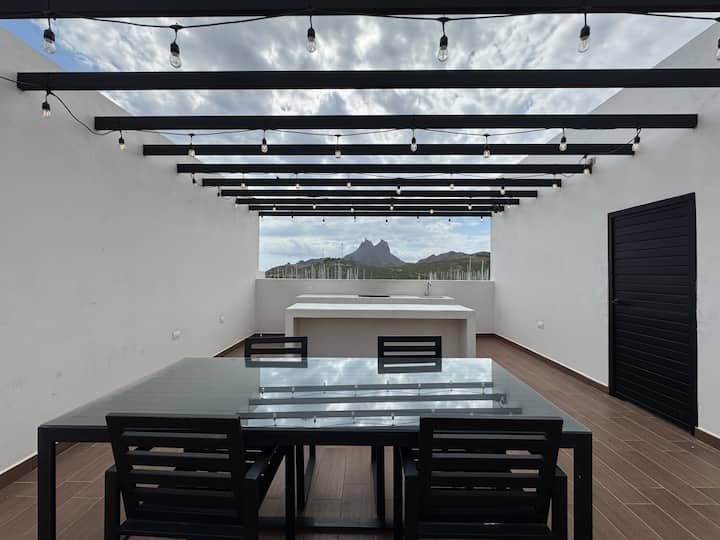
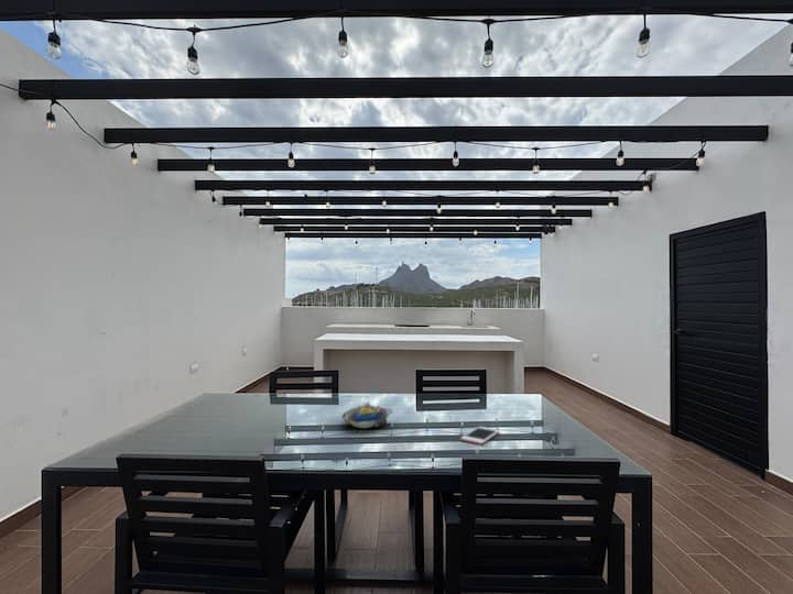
+ decorative bowl [341,400,393,429]
+ cell phone [460,426,500,446]
